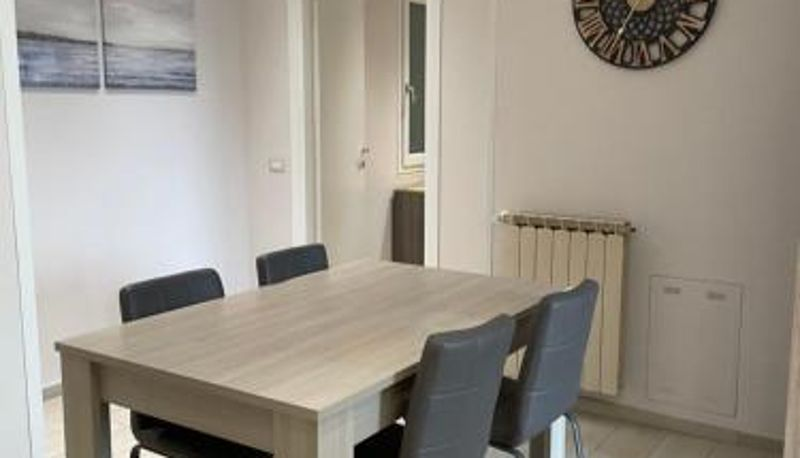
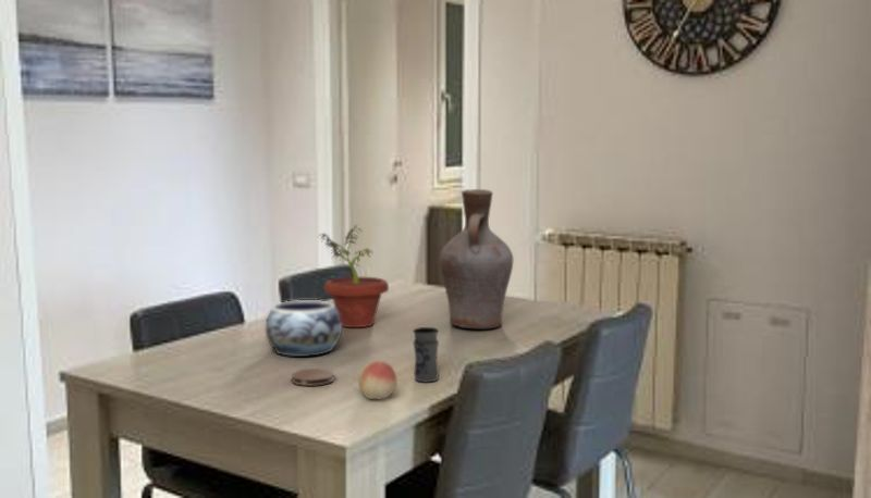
+ potted plant [317,224,390,328]
+ decorative bowl [265,299,343,358]
+ coaster [291,368,335,387]
+ vase [439,188,515,329]
+ jar [413,326,440,383]
+ fruit [357,360,397,400]
